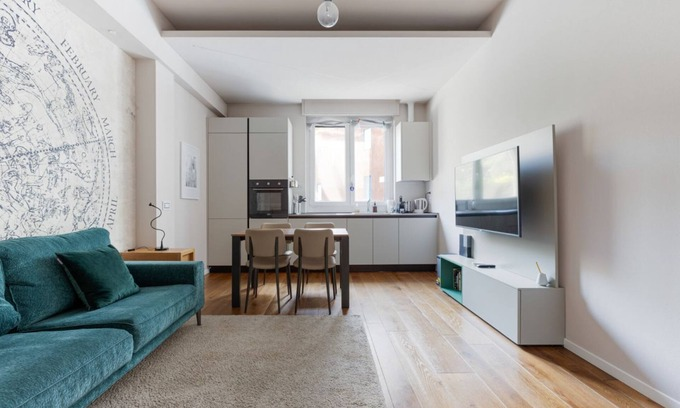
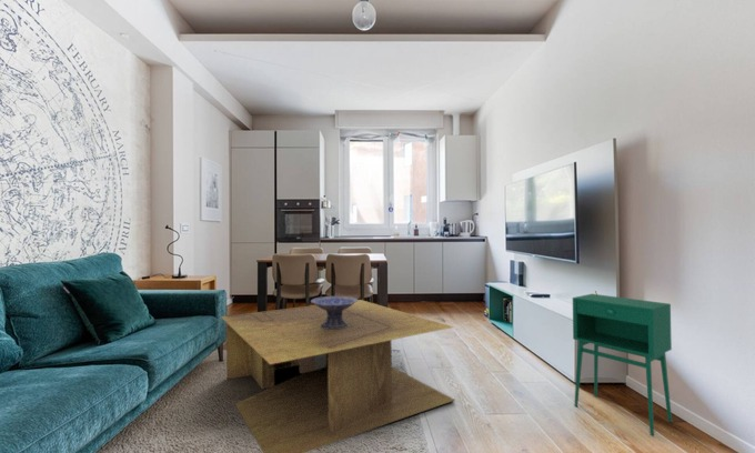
+ storage cabinet [572,293,673,436]
+ coffee table [220,299,456,453]
+ decorative bowl [310,295,359,330]
